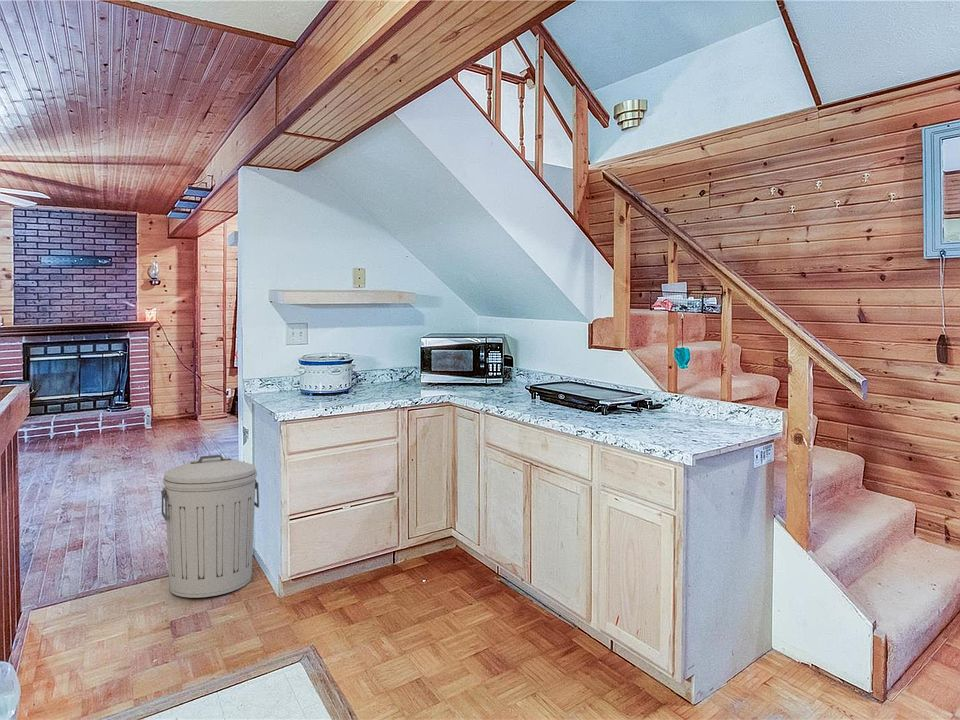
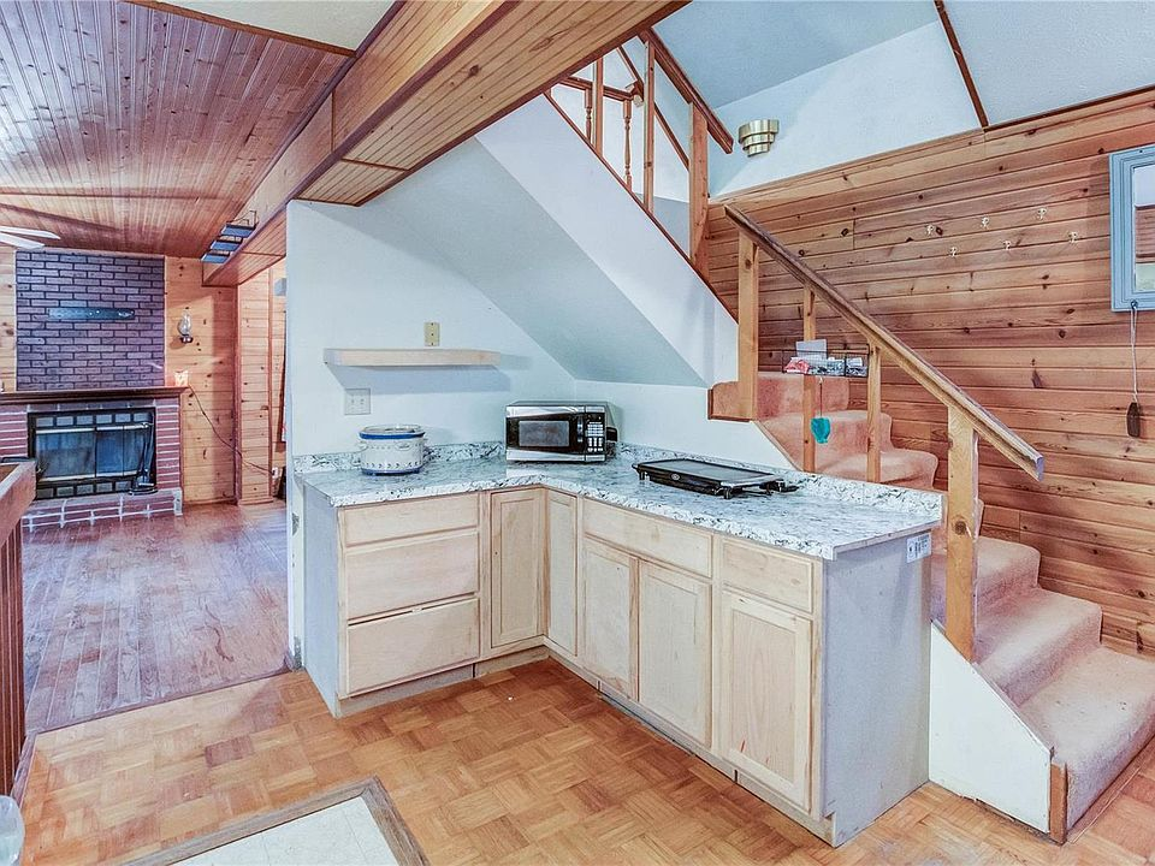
- trash can [160,454,260,599]
